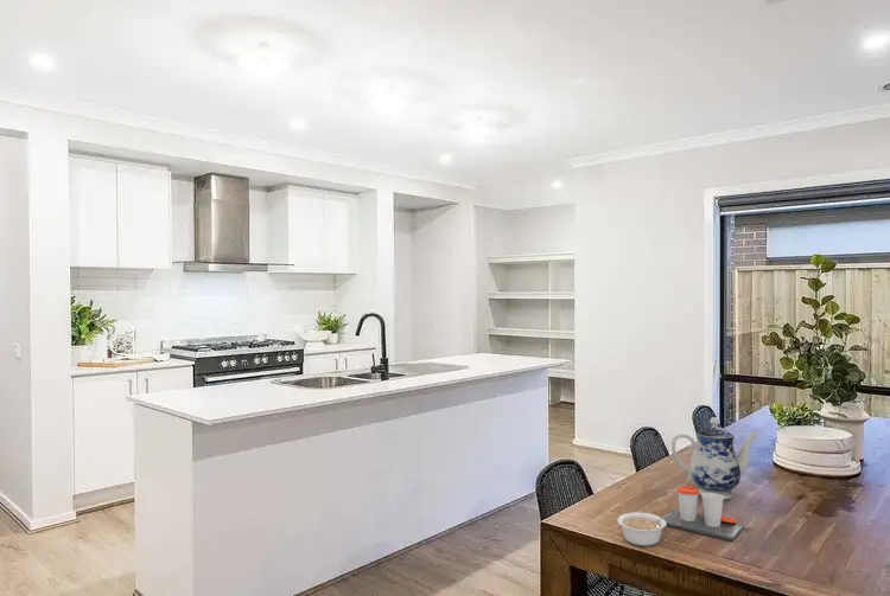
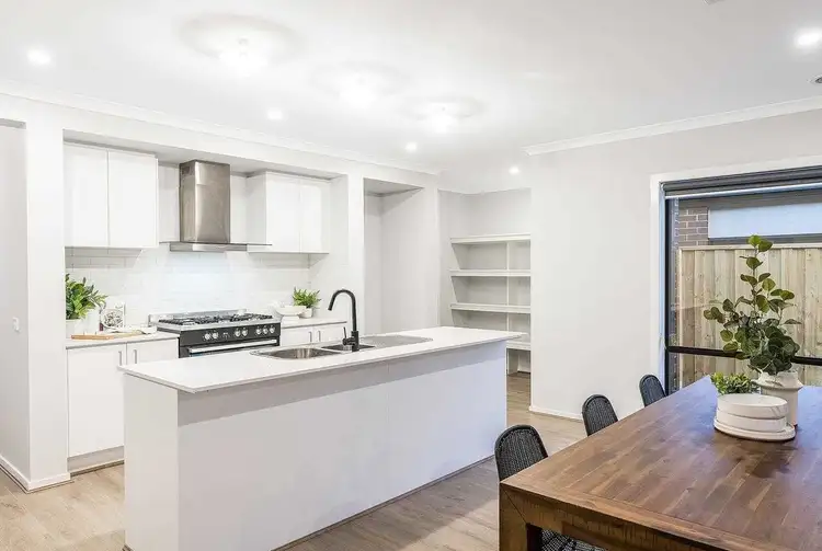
- legume [616,512,672,547]
- teapot [670,416,759,500]
- cup [662,485,745,541]
